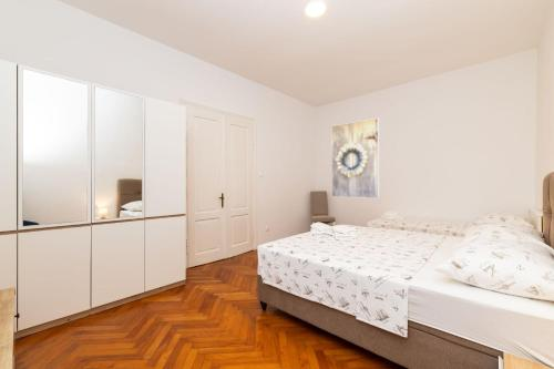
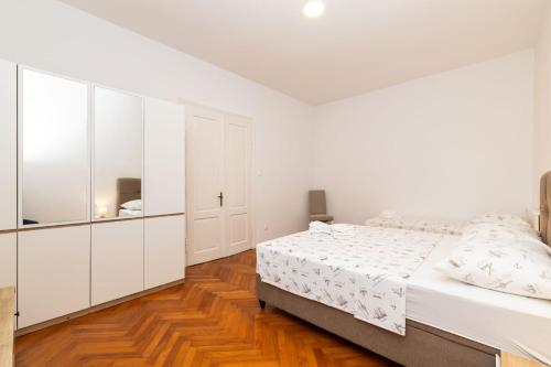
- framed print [330,117,380,199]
